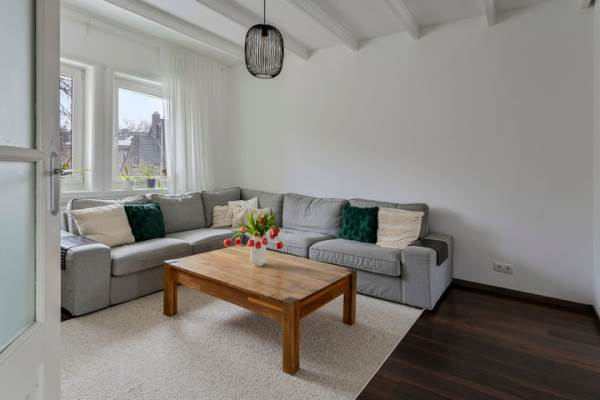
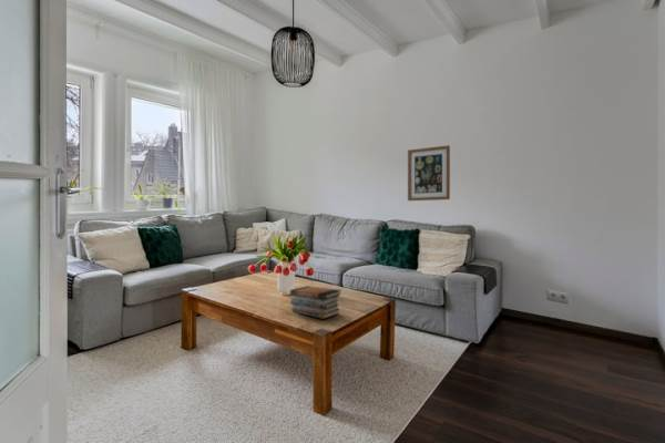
+ wall art [407,144,451,202]
+ book stack [289,285,342,320]
